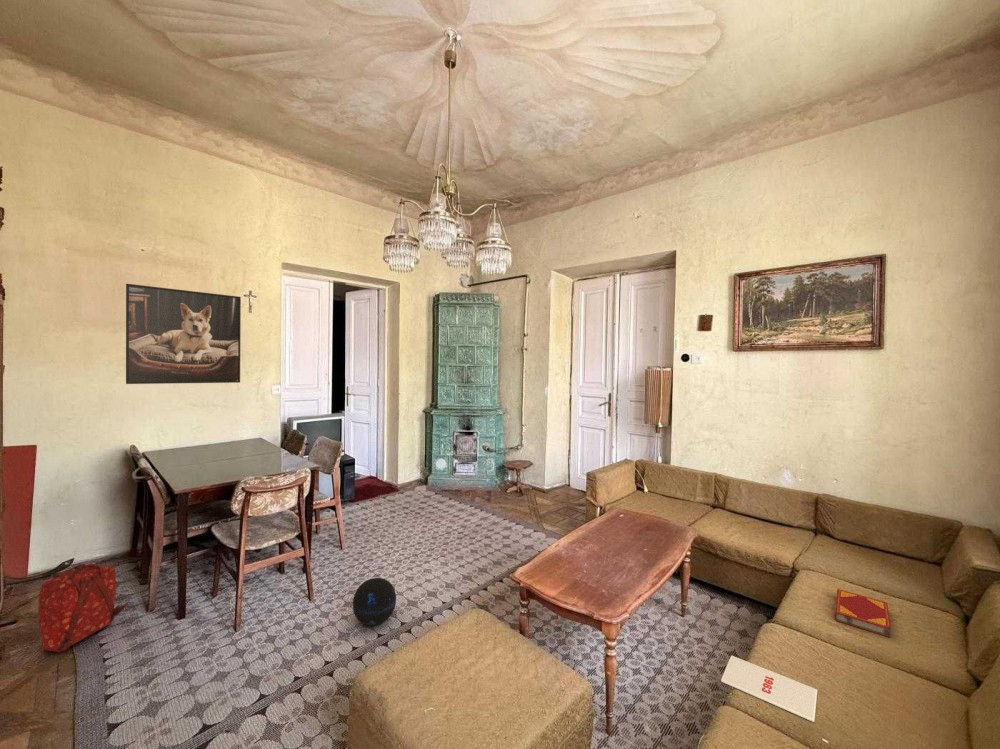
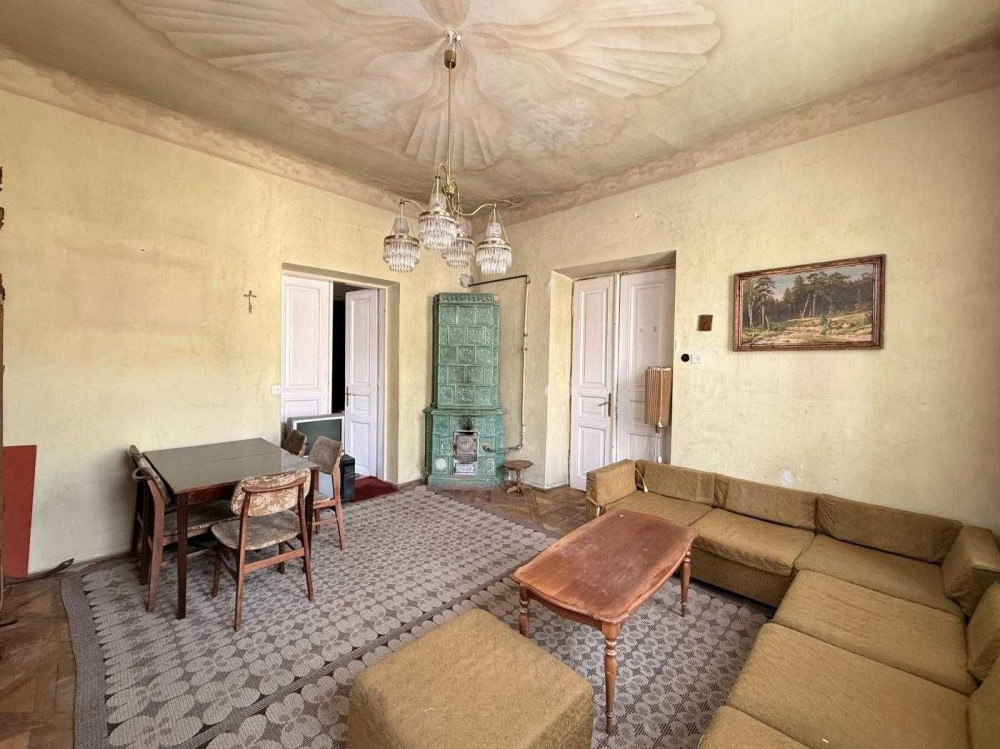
- backpack [37,562,129,653]
- ball [352,577,397,626]
- magazine [720,655,818,723]
- hardback book [834,588,892,639]
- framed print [125,283,242,385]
